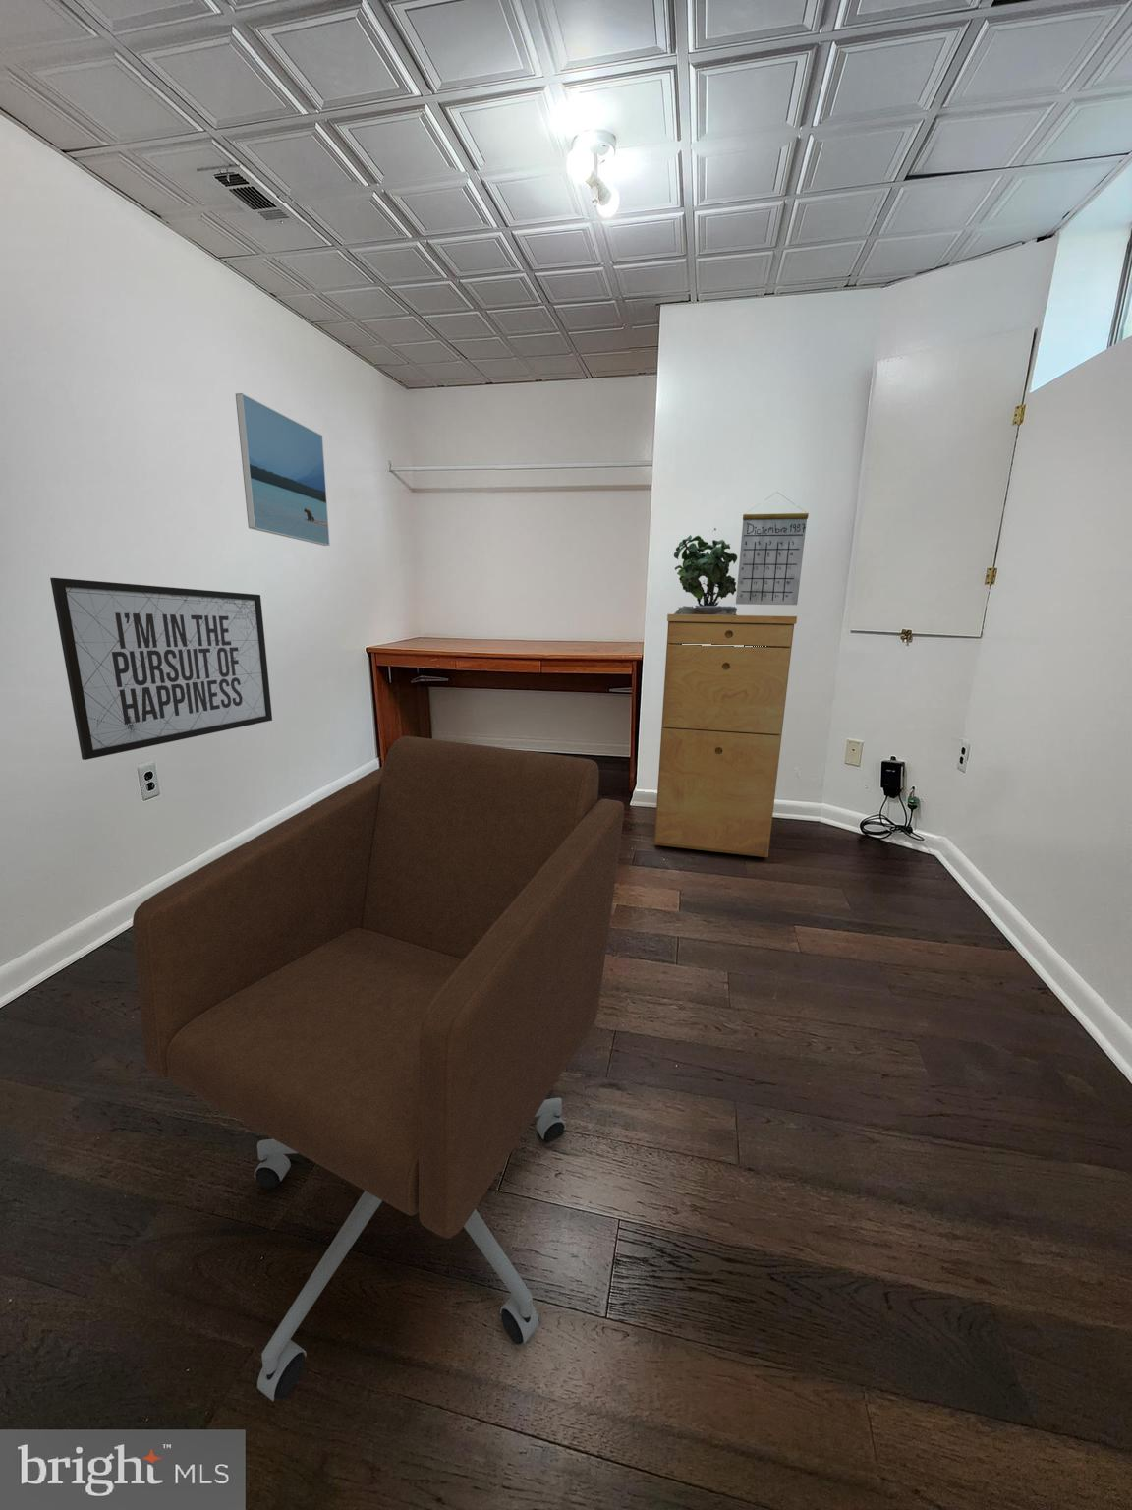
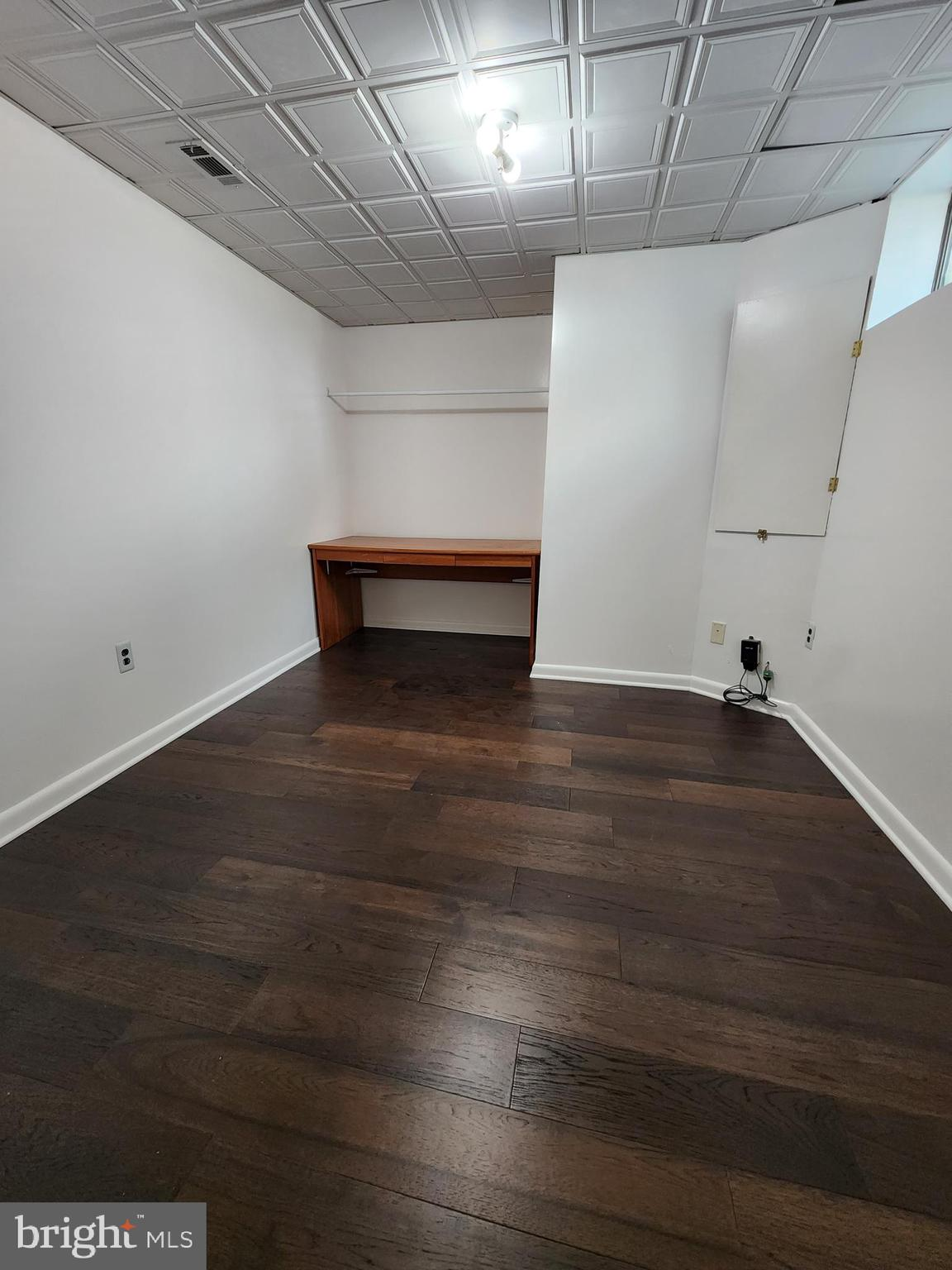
- calendar [735,491,810,605]
- potted plant [673,527,738,616]
- office chair [132,735,625,1402]
- filing cabinet [654,614,798,858]
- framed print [235,392,331,547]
- mirror [49,577,273,761]
